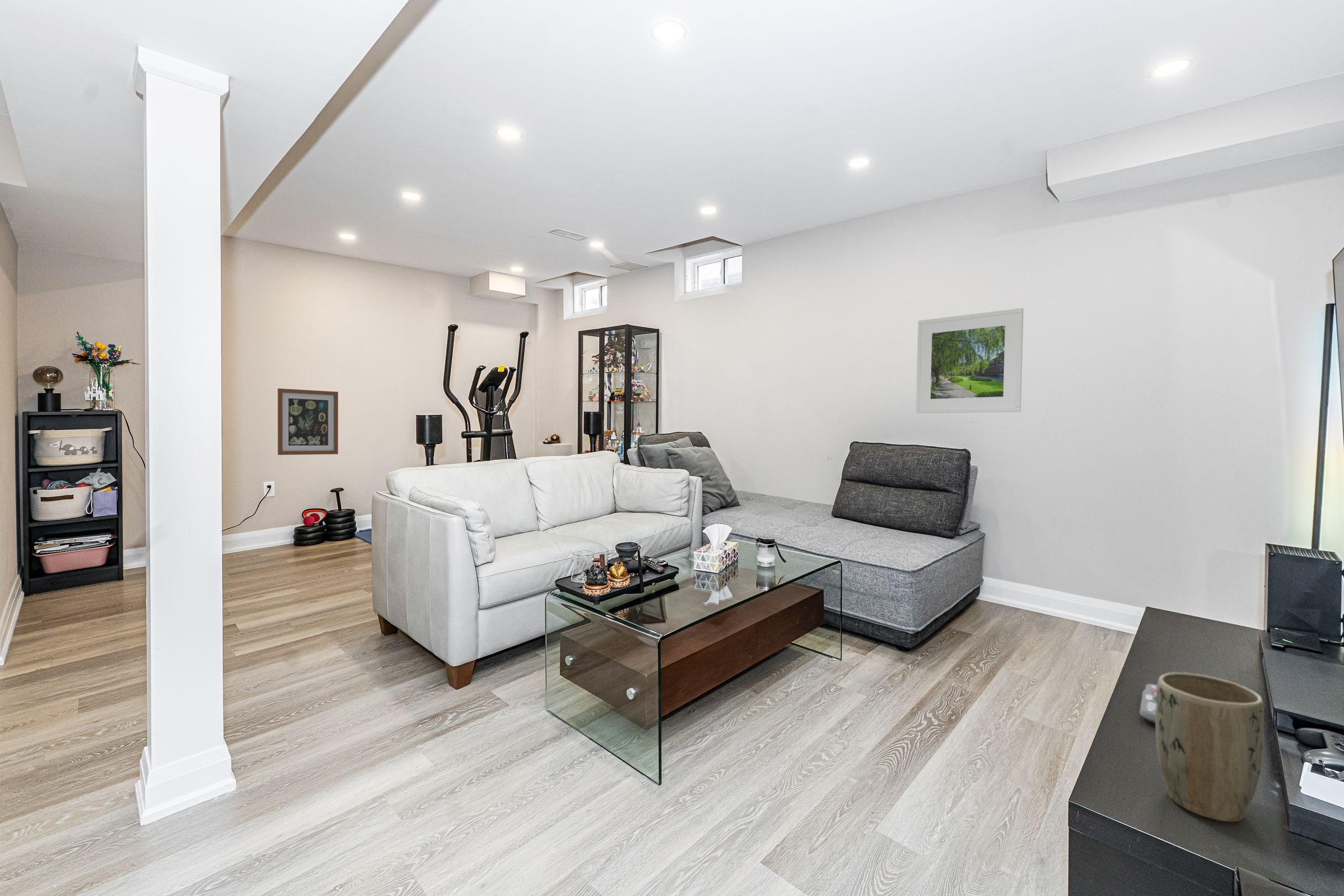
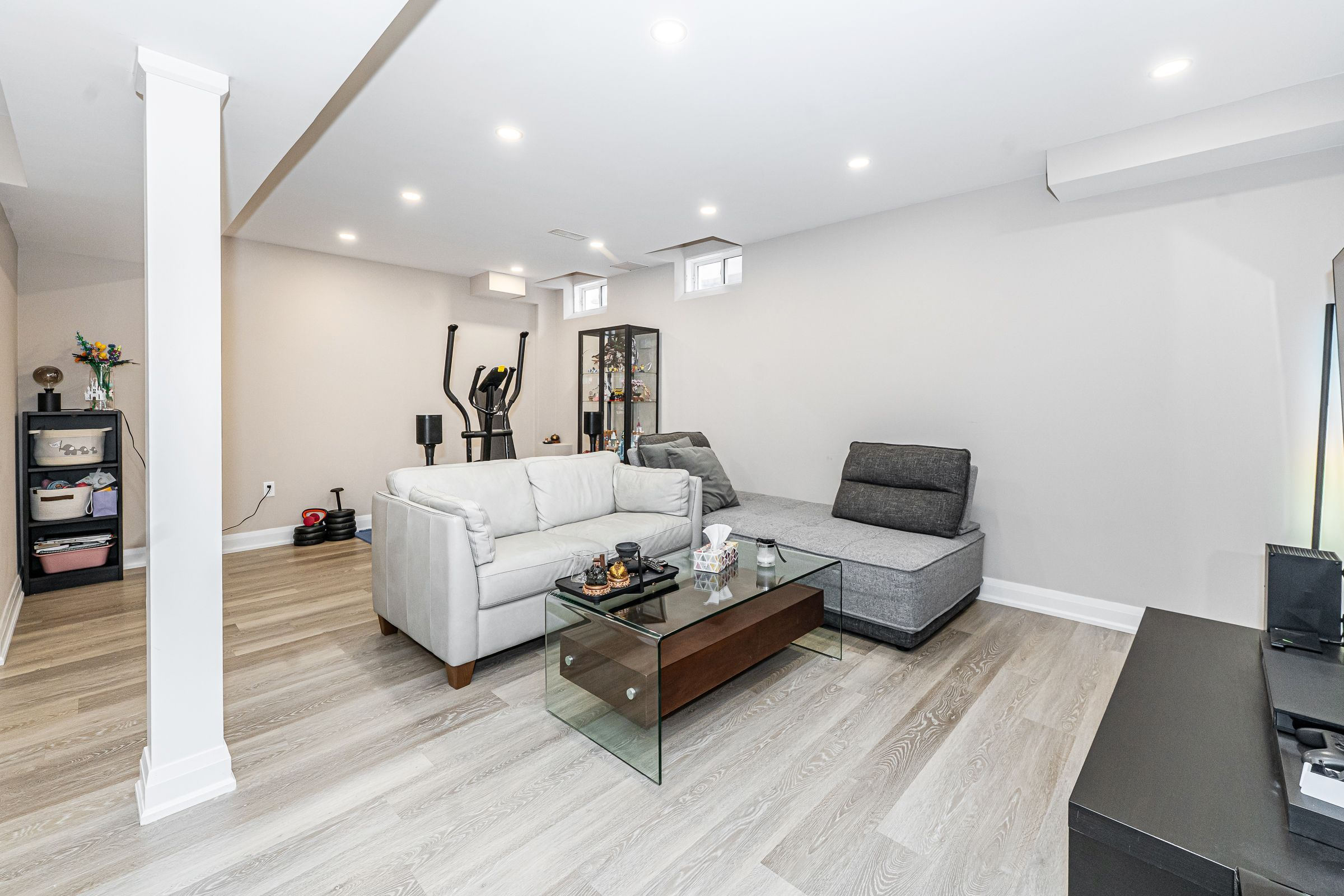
- plant pot [1155,672,1264,823]
- wall art [277,388,339,455]
- remote control [1139,683,1158,724]
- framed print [915,307,1024,414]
